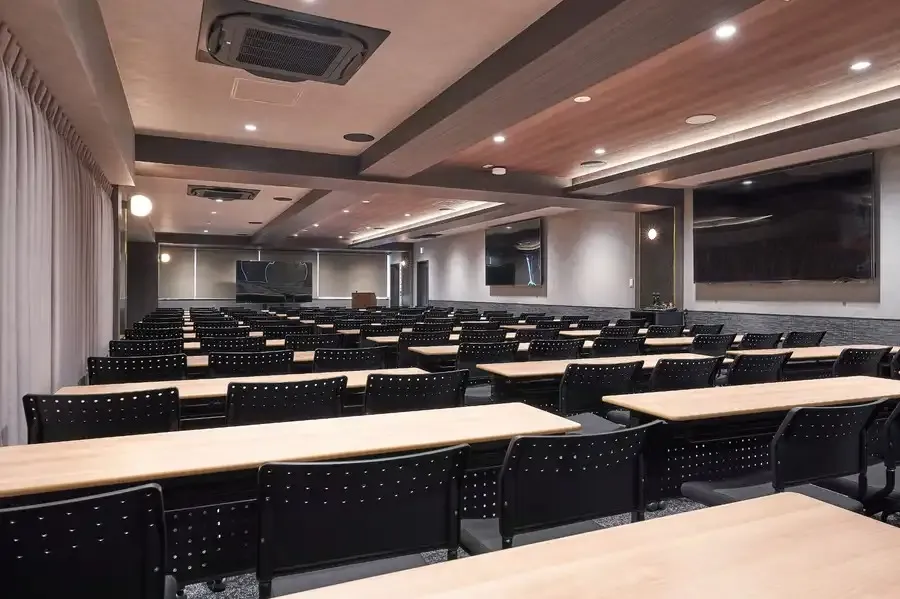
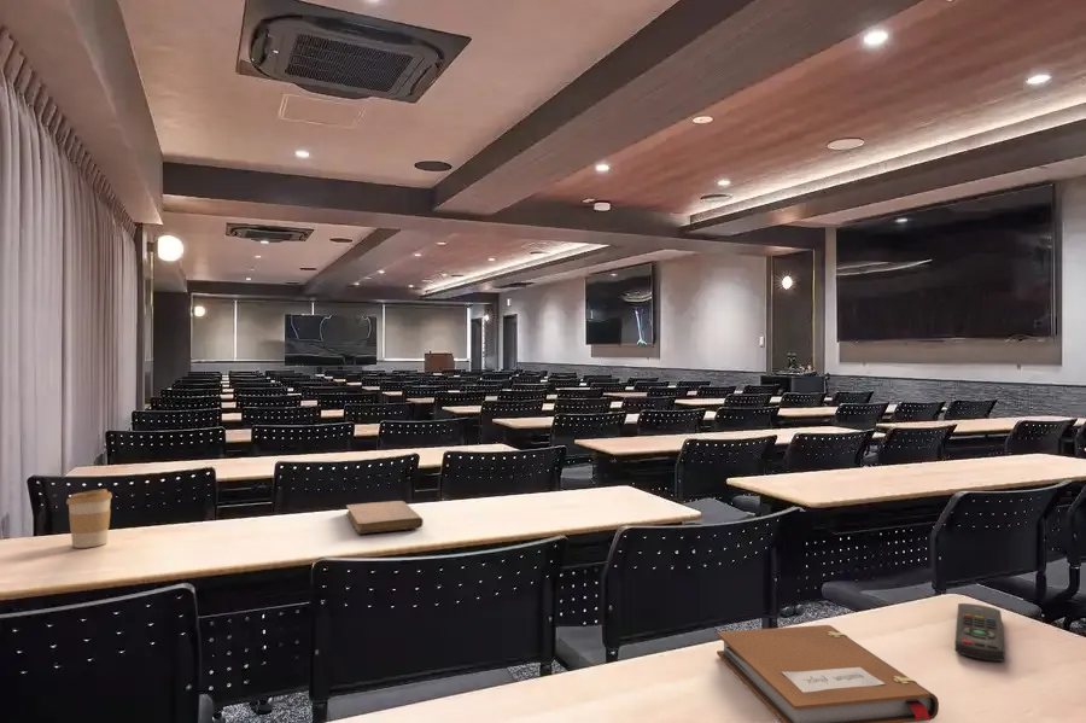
+ notebook [345,500,425,535]
+ remote control [954,602,1005,663]
+ notebook [716,624,940,723]
+ coffee cup [65,488,113,549]
